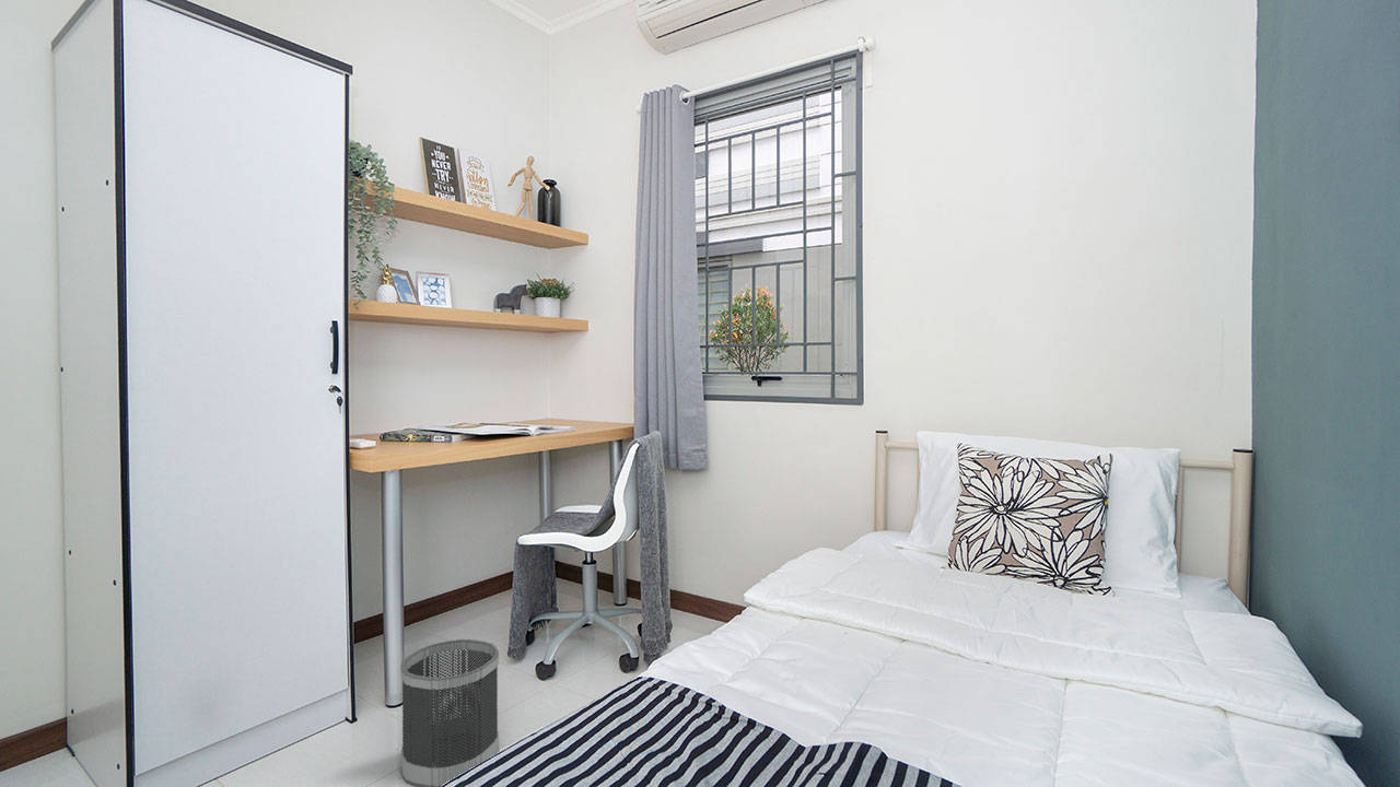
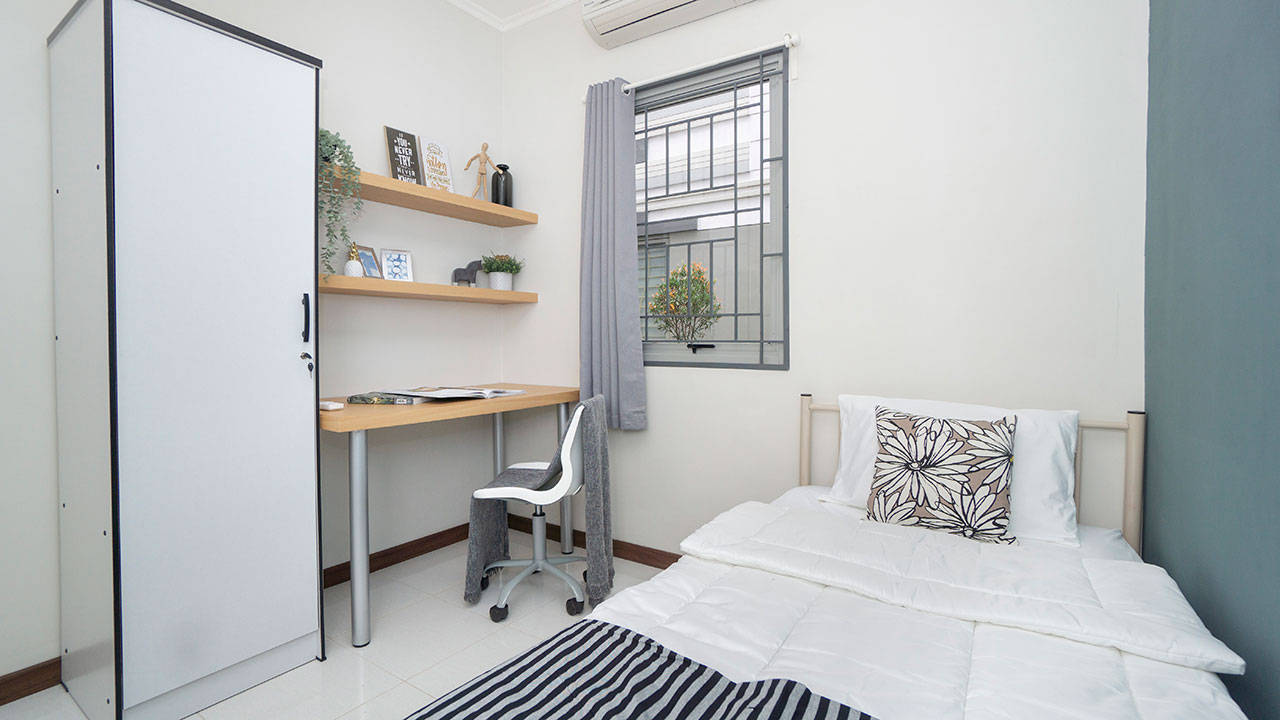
- wastebasket [400,638,500,787]
